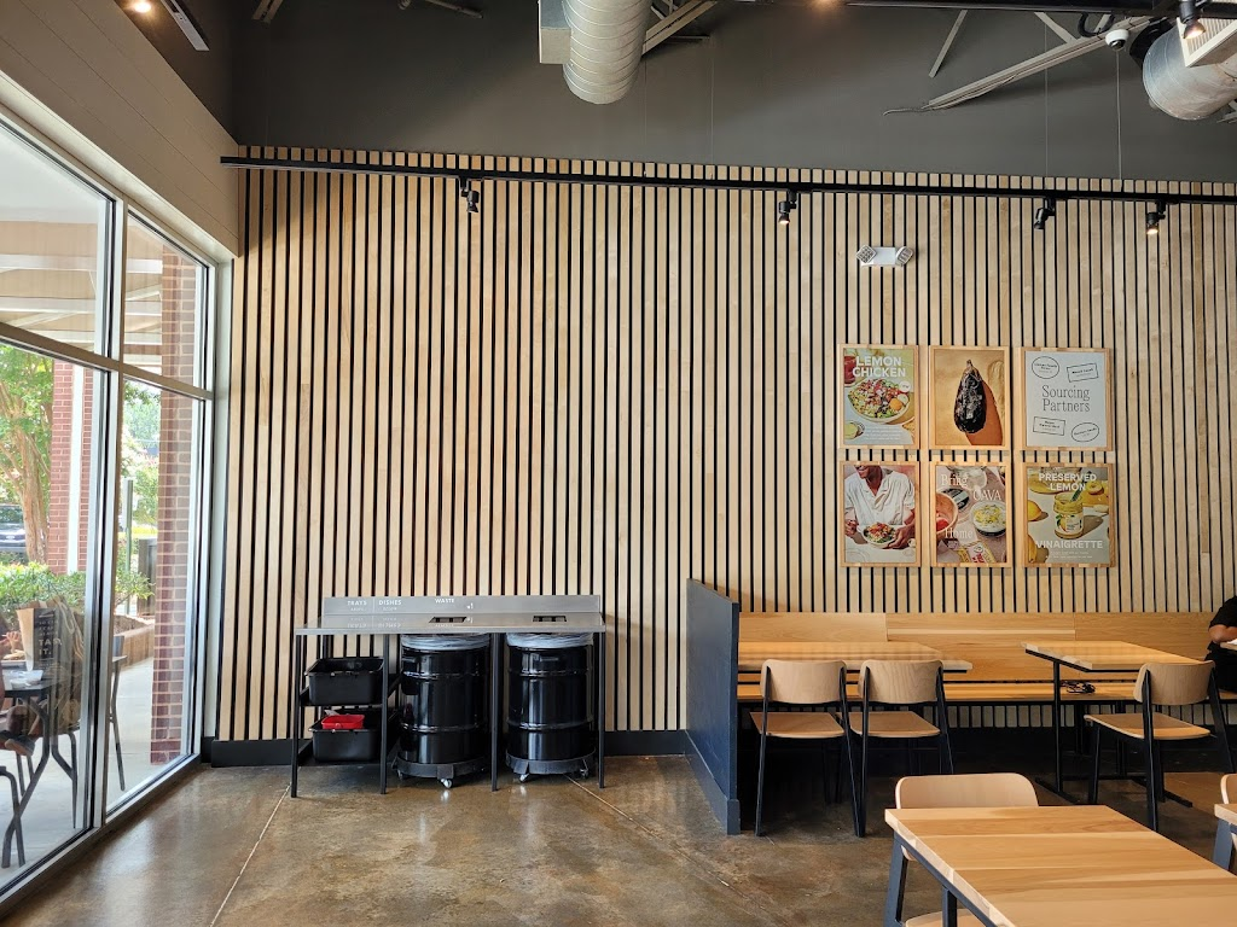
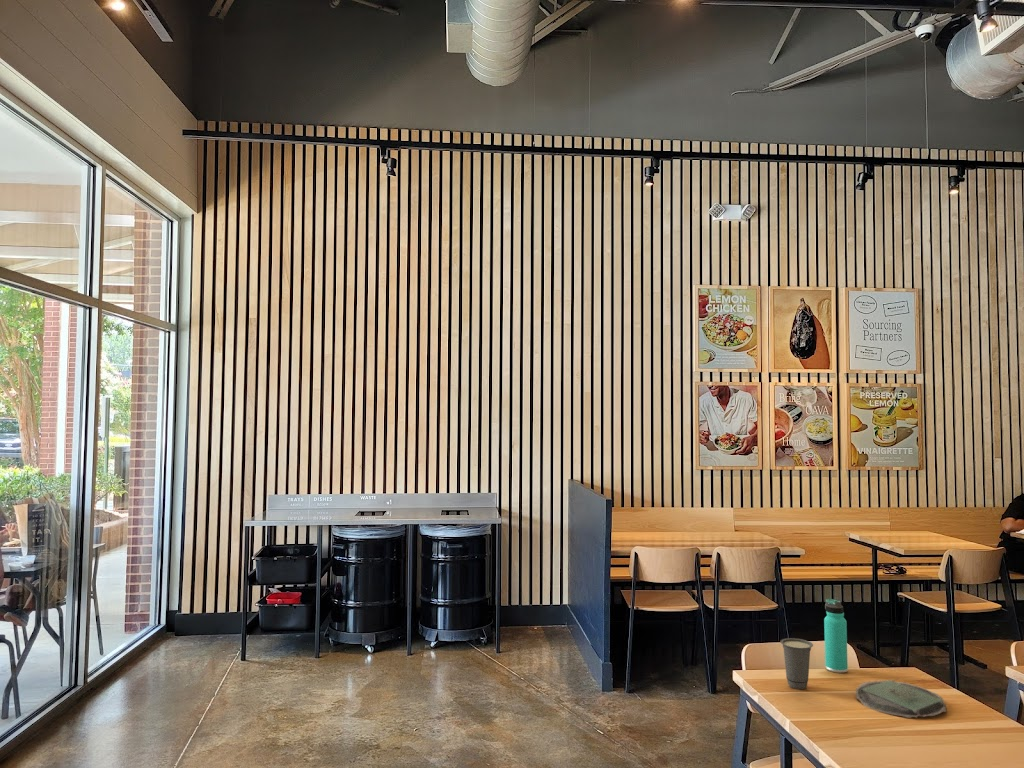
+ thermos bottle [823,598,849,674]
+ plate [855,677,948,719]
+ cup [779,637,814,690]
